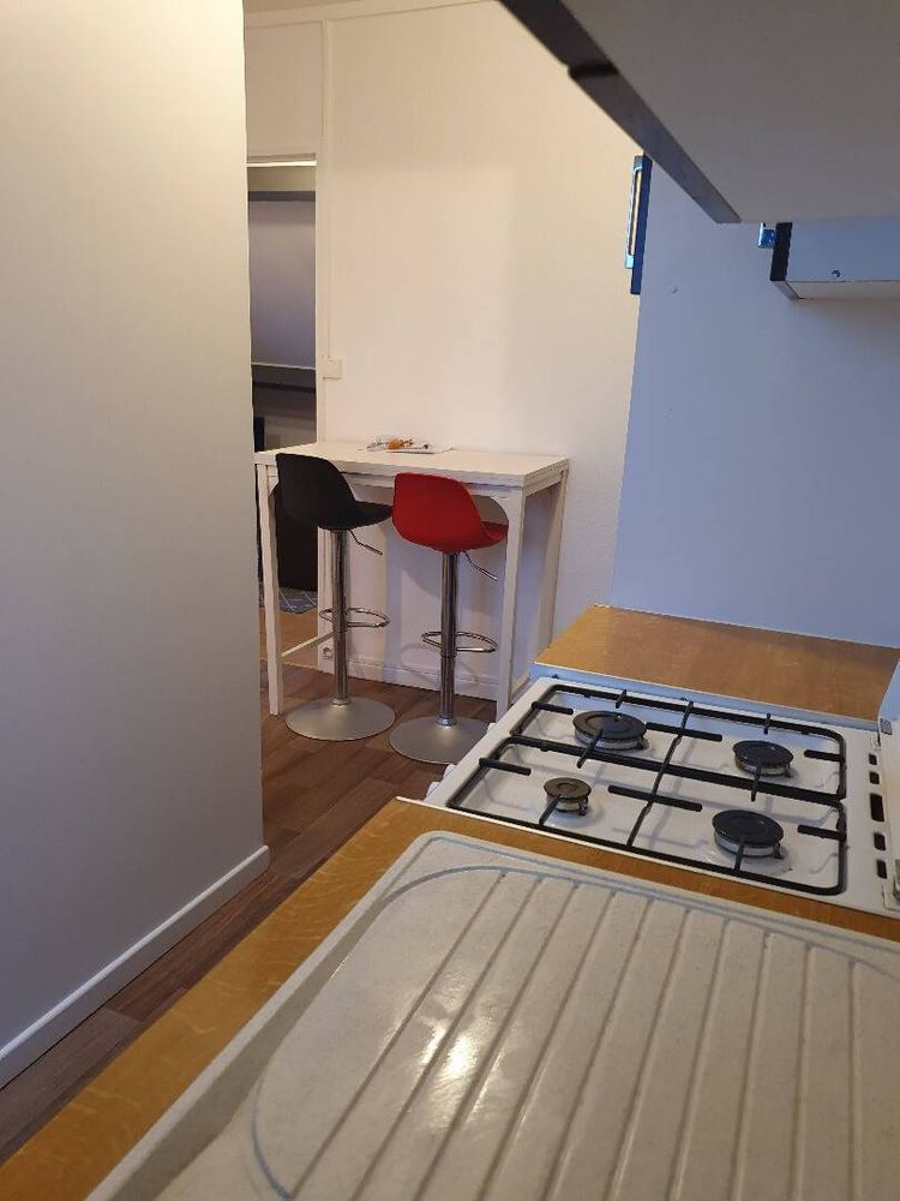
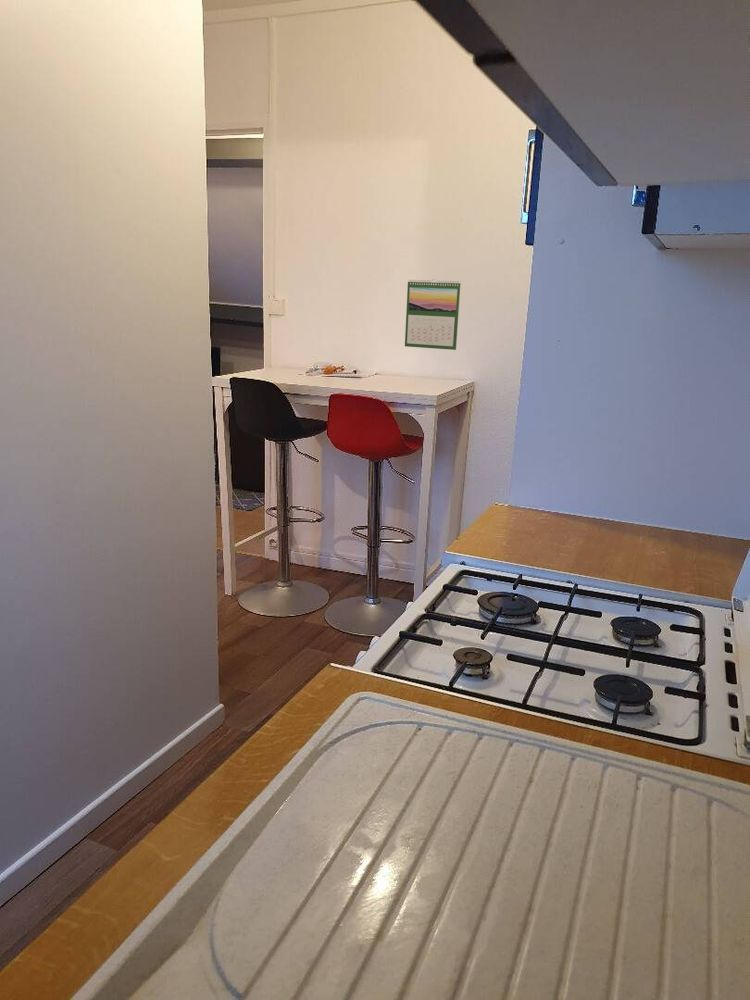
+ calendar [404,278,462,351]
